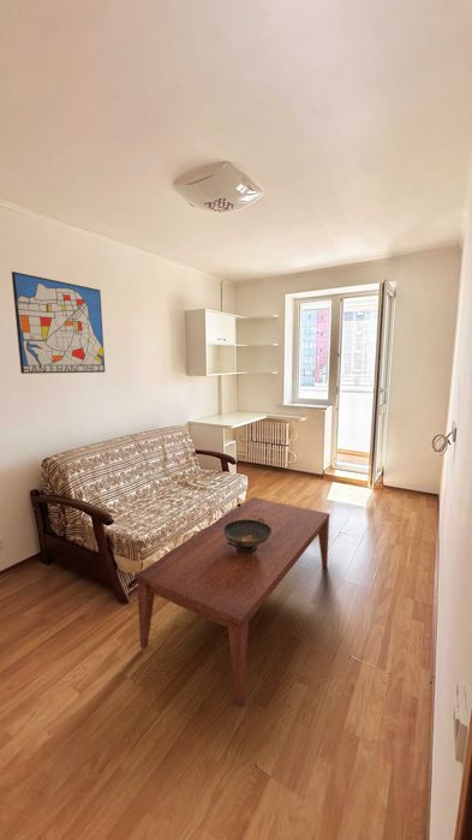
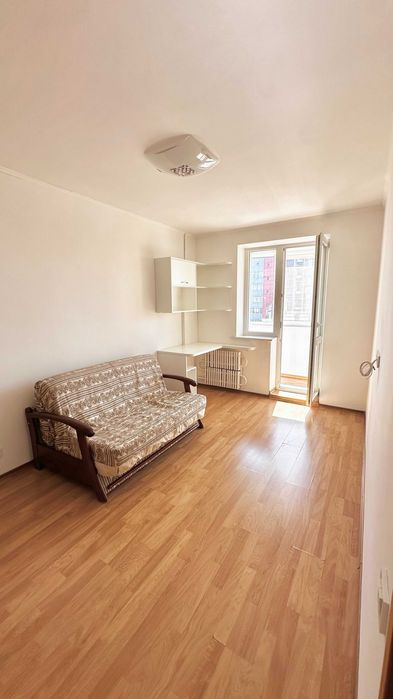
- coffee table [136,496,330,707]
- decorative bowl [222,518,271,553]
- wall art [11,270,106,375]
